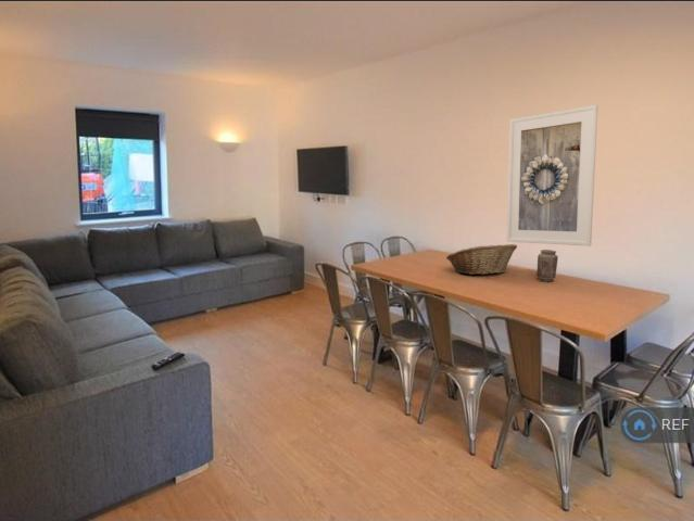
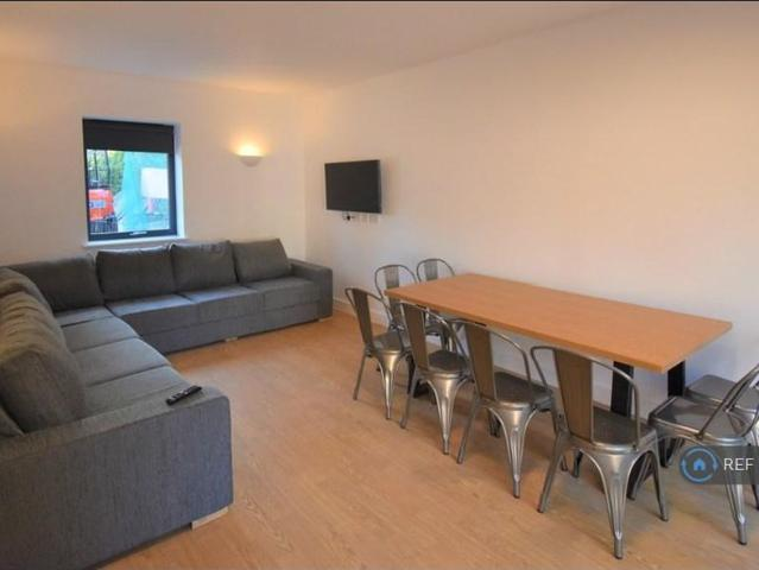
- fruit basket [445,243,518,276]
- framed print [506,104,598,247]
- vase [535,249,559,282]
